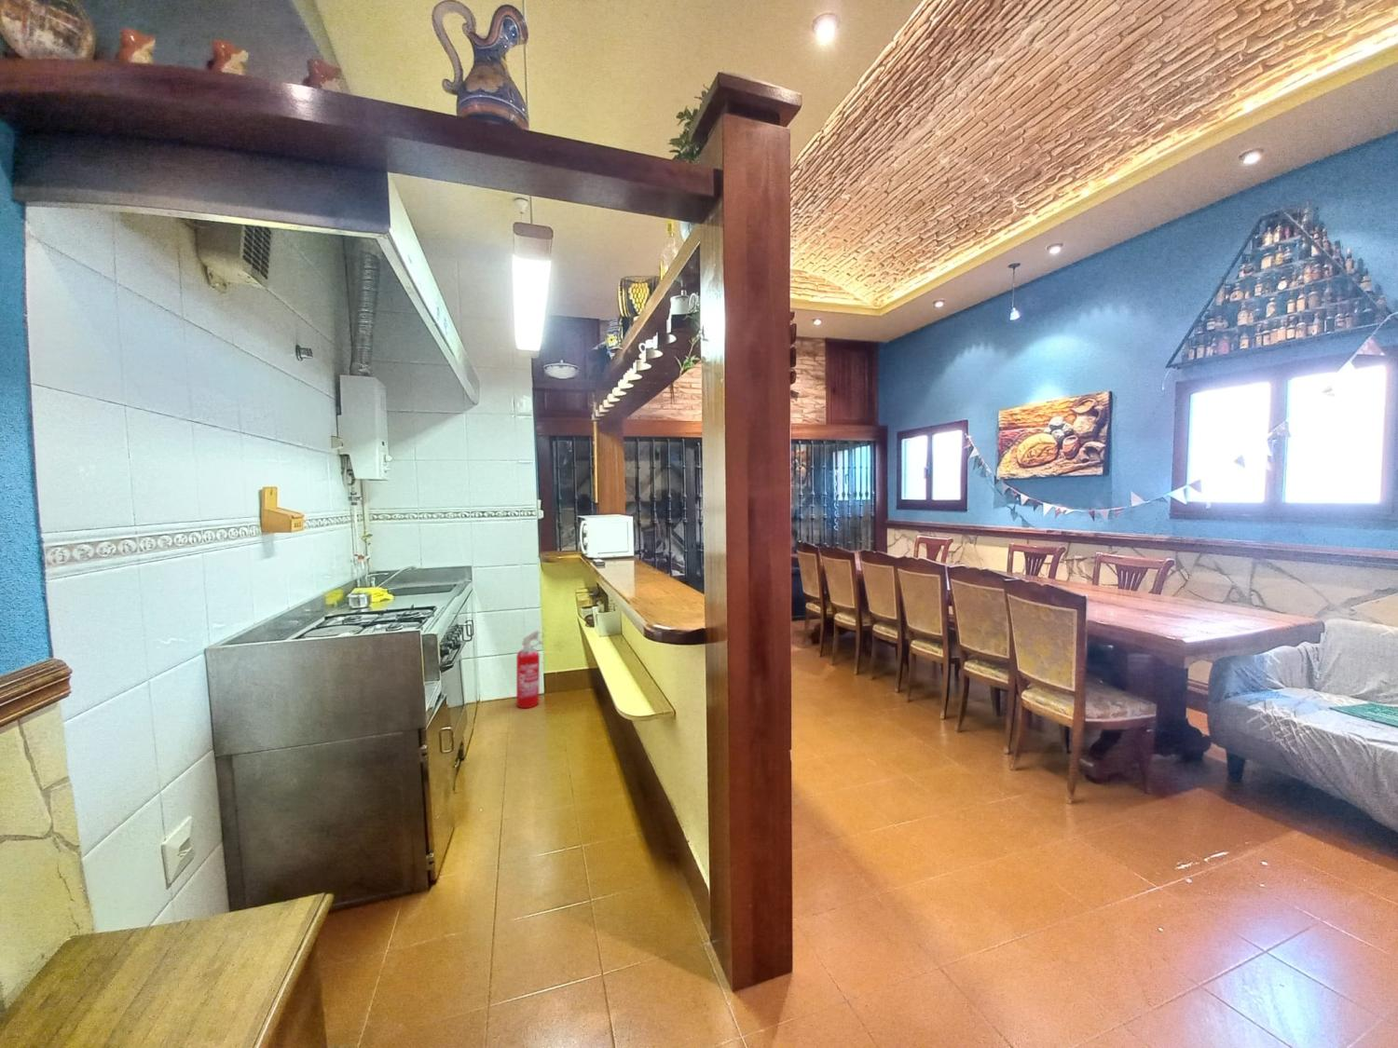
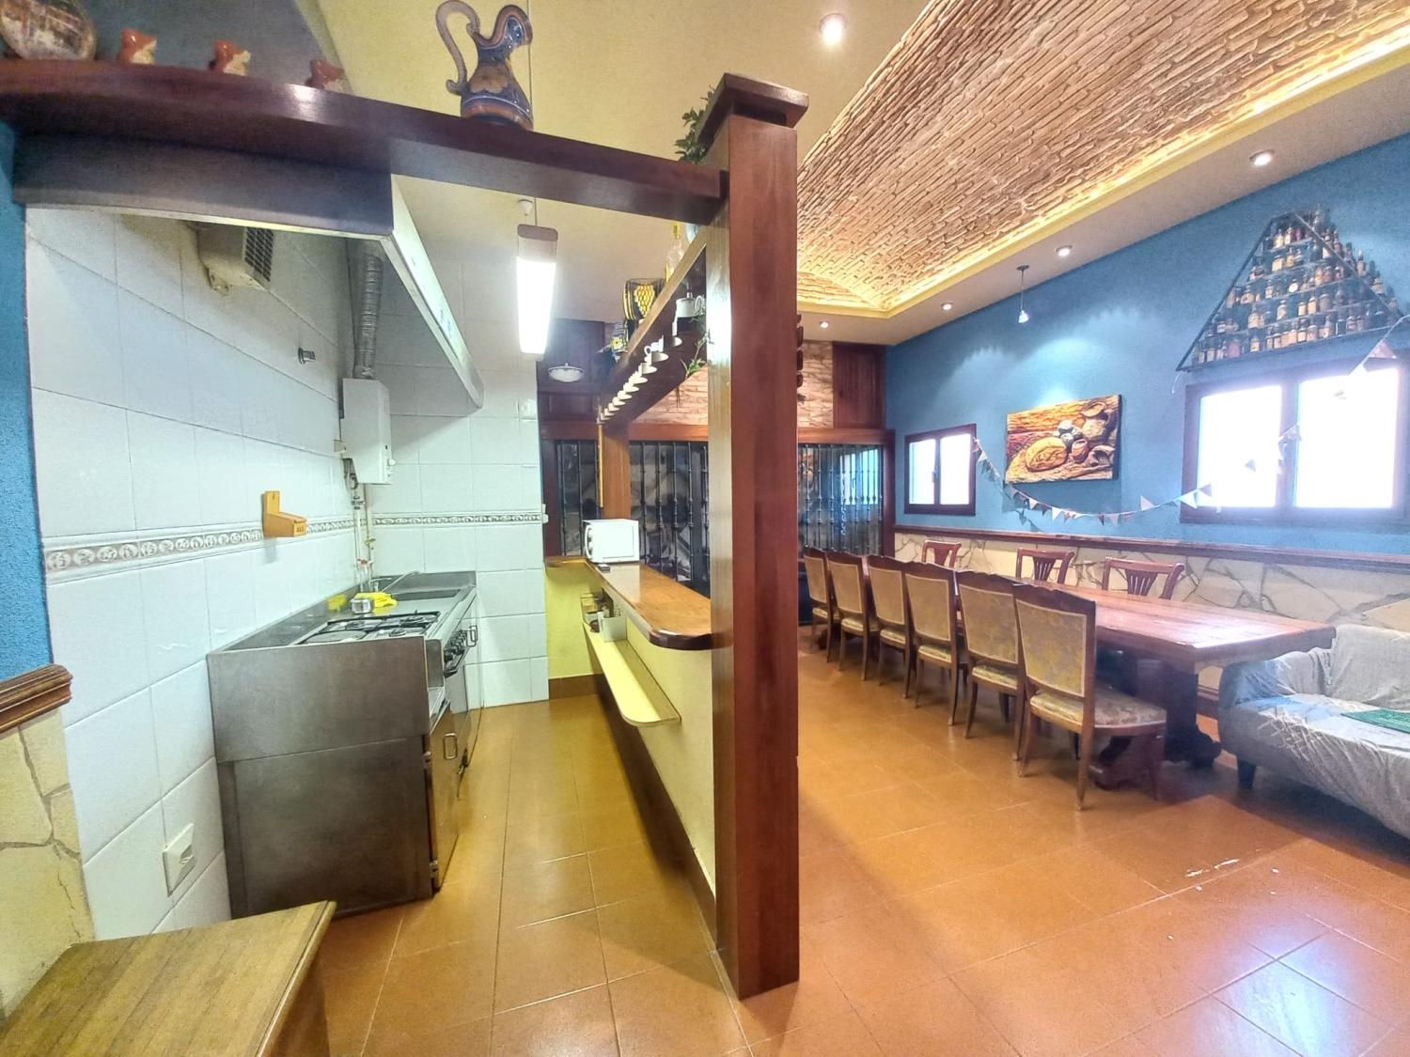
- fire extinguisher [515,630,545,709]
